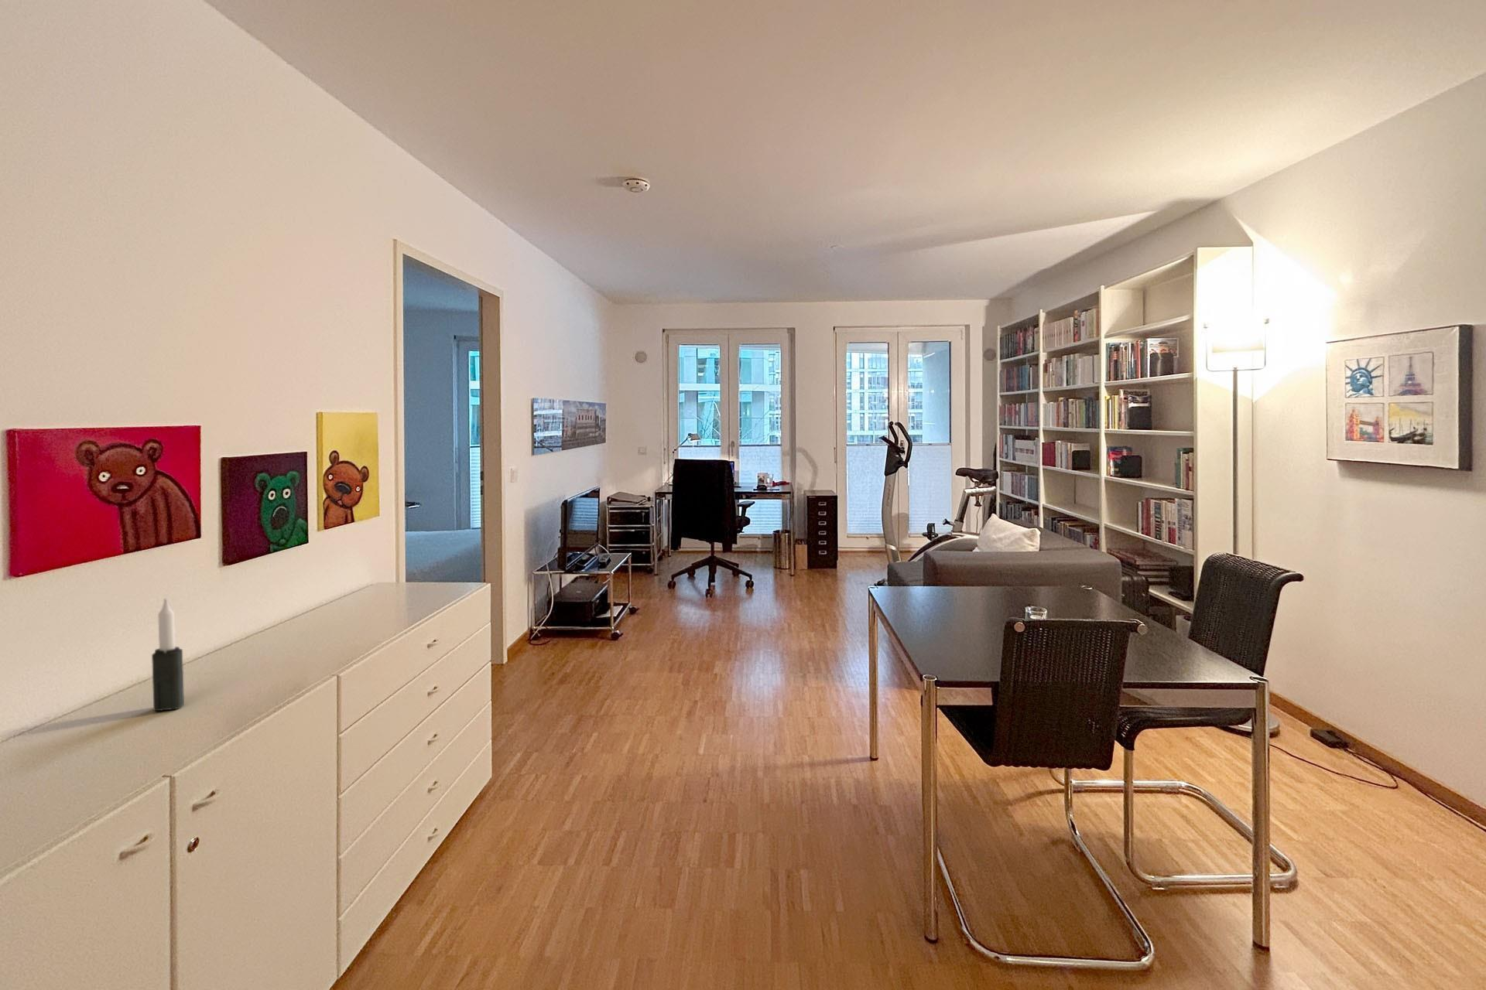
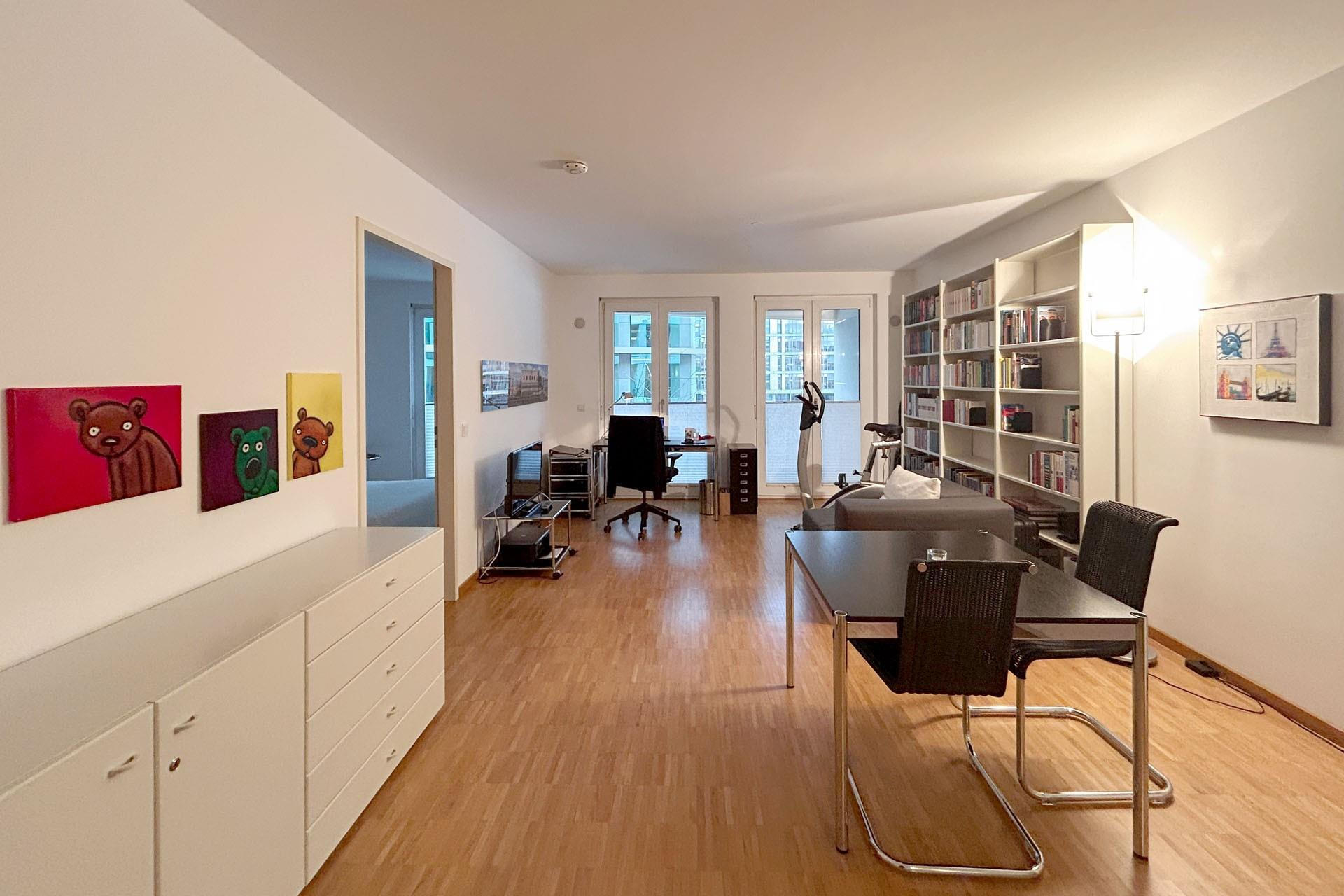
- candle [151,597,185,712]
